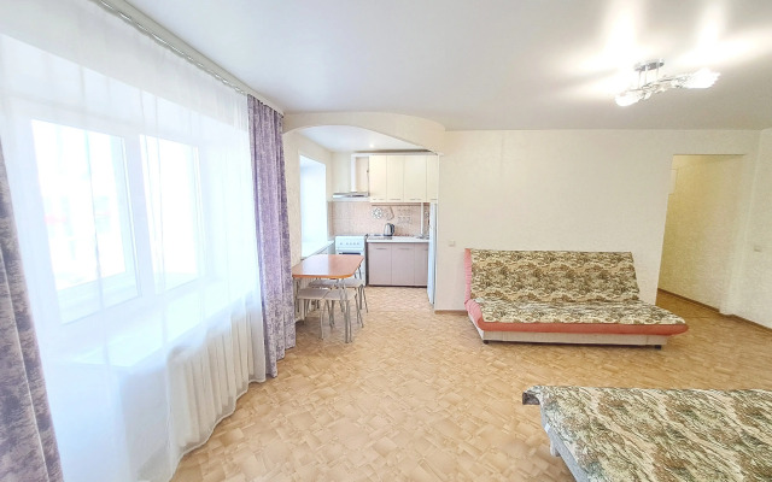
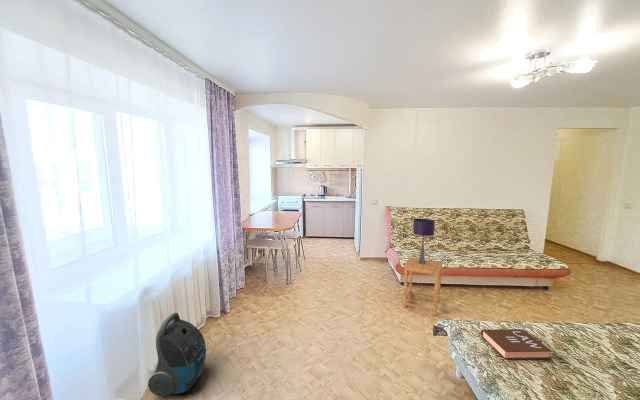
+ table lamp [412,218,436,264]
+ vacuum cleaner [147,312,207,398]
+ book [480,328,553,360]
+ side table [402,256,443,316]
